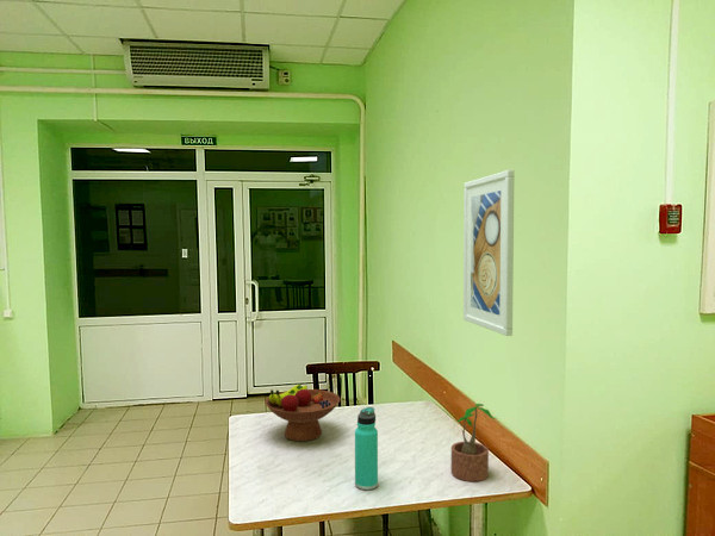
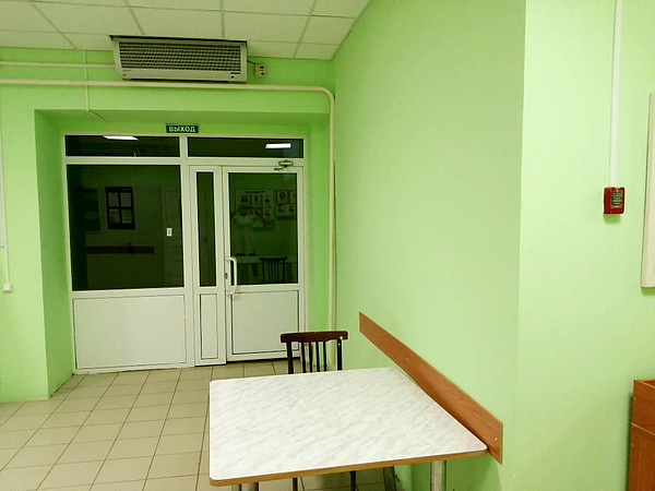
- thermos bottle [354,406,379,491]
- potted plant [450,403,497,482]
- fruit bowl [263,384,342,443]
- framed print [462,169,515,337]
